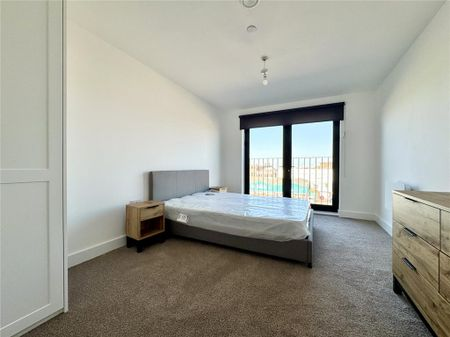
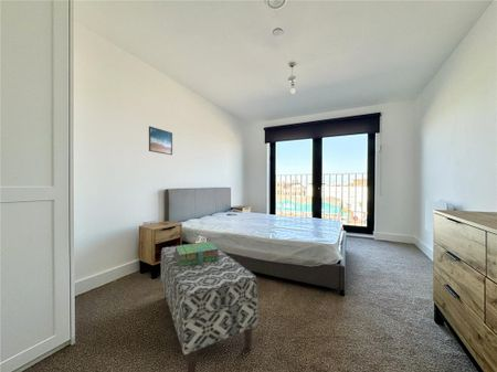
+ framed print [148,125,173,156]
+ bench [160,241,260,372]
+ stack of books [173,241,220,267]
